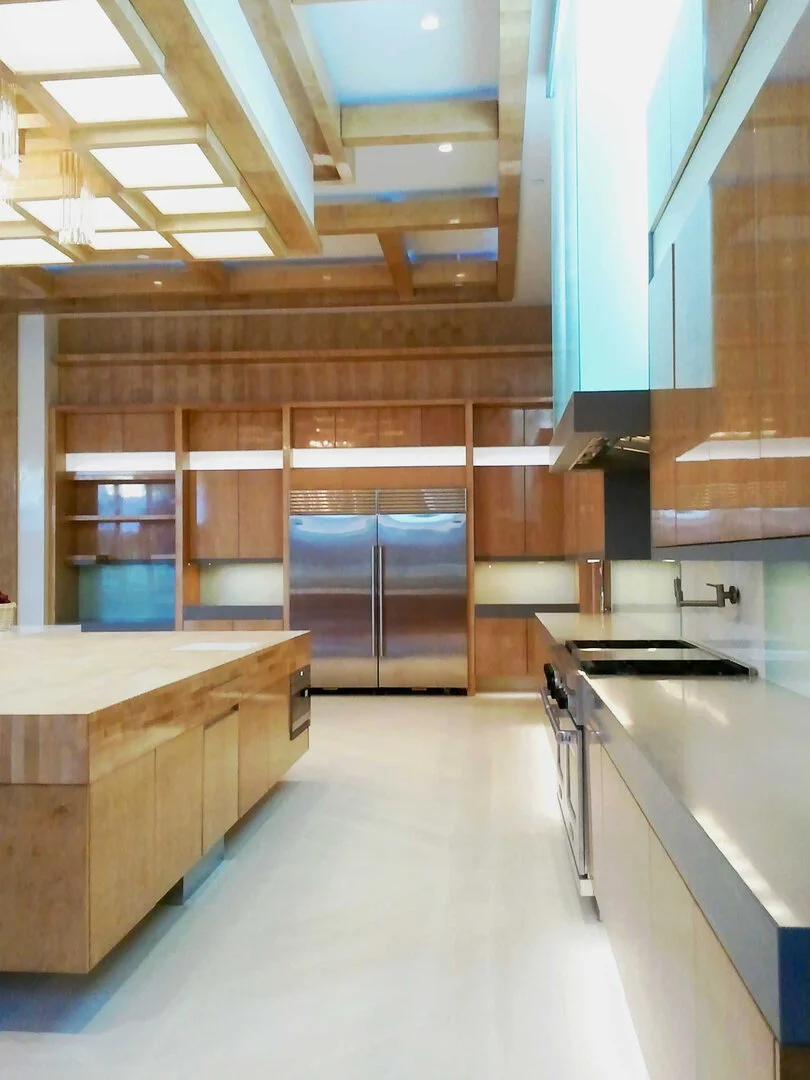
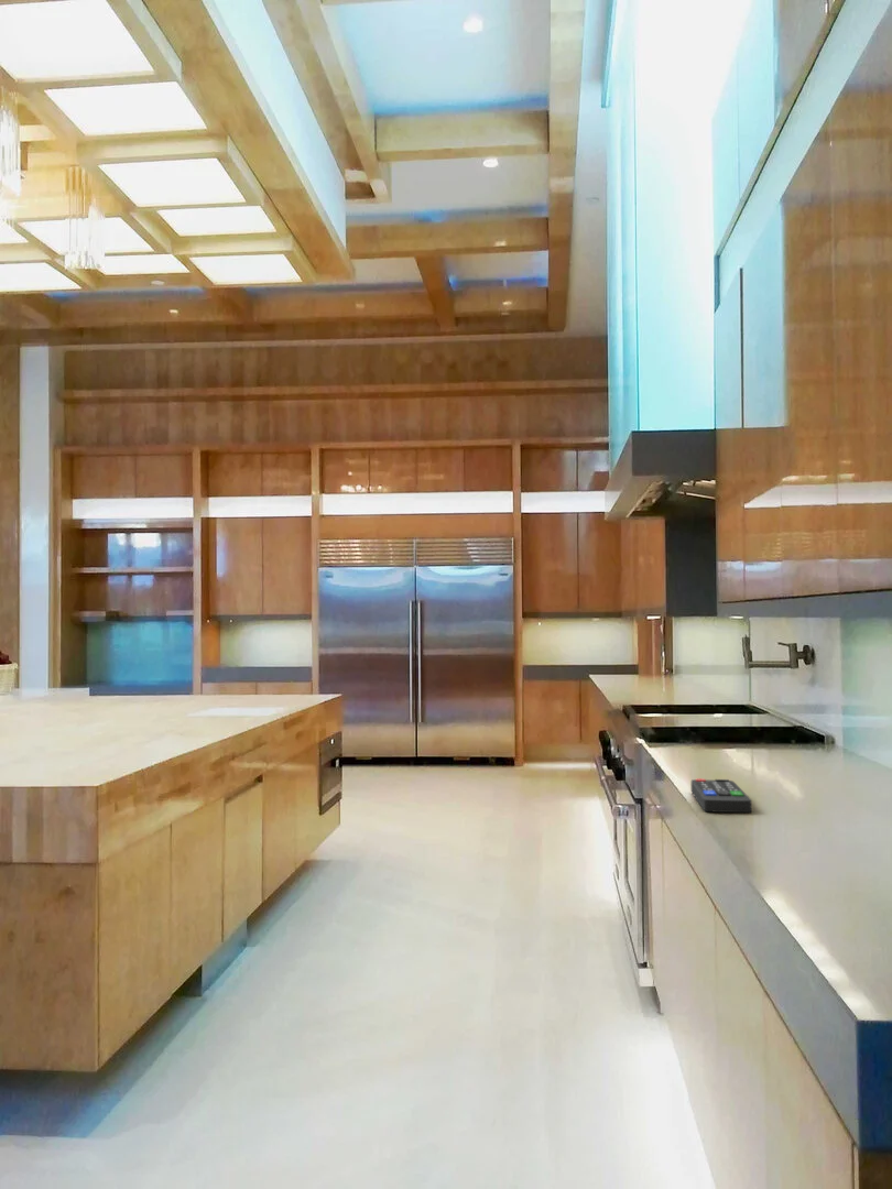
+ remote control [690,777,752,814]
